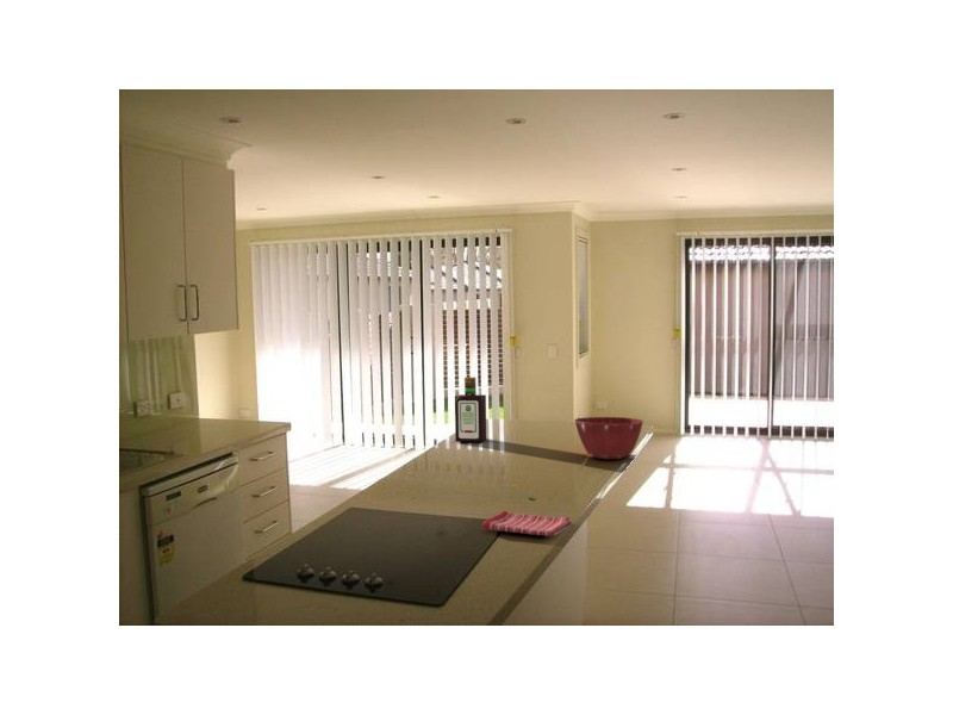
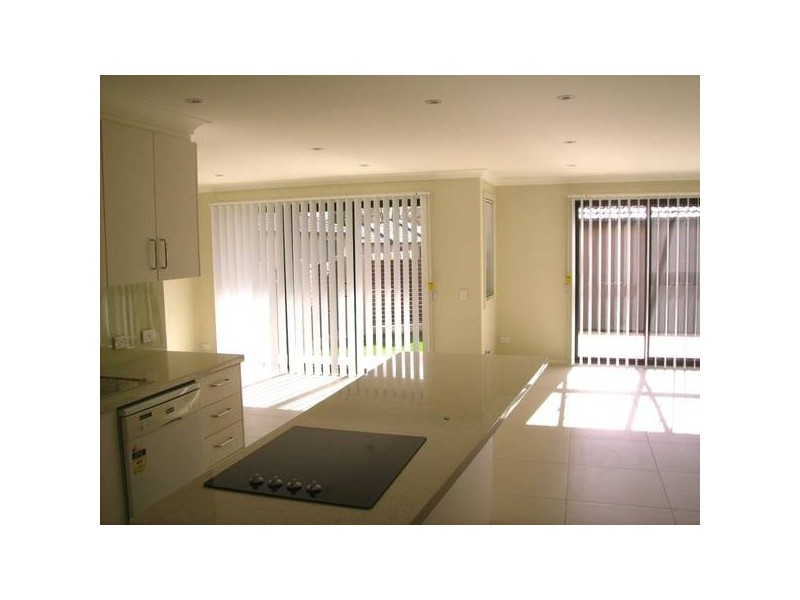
- dish towel [481,510,573,537]
- mixing bowl [573,416,644,460]
- bottle [454,377,487,443]
